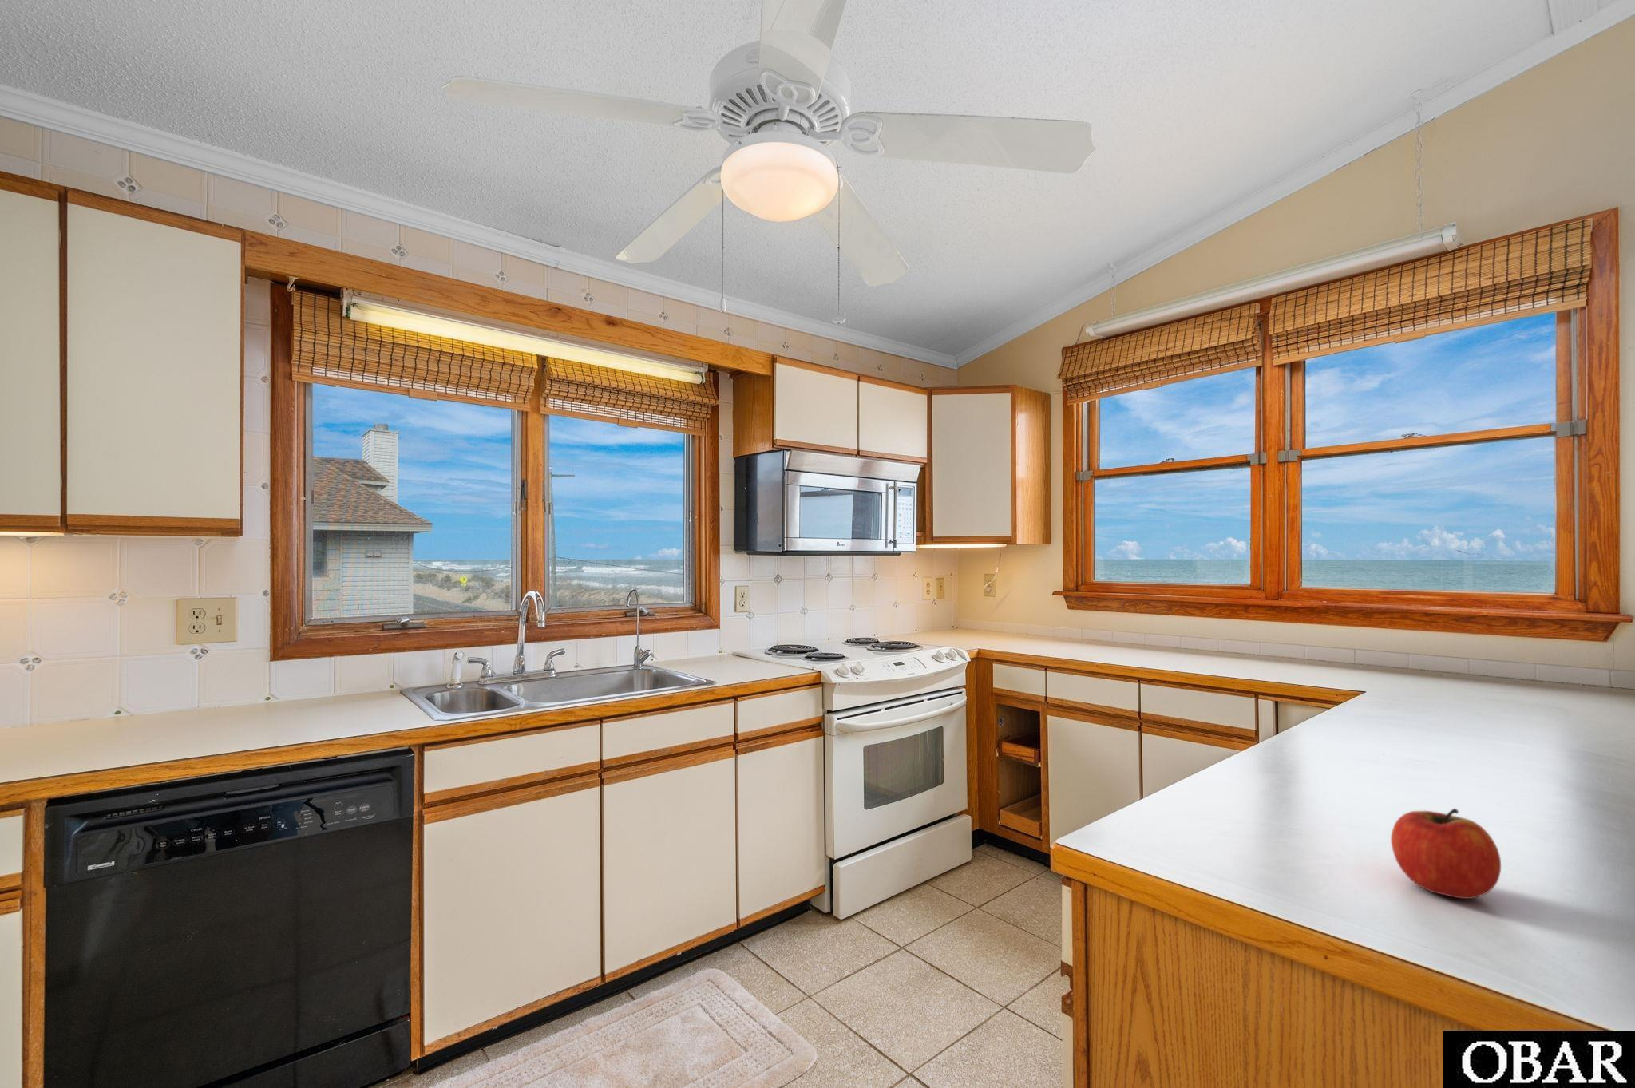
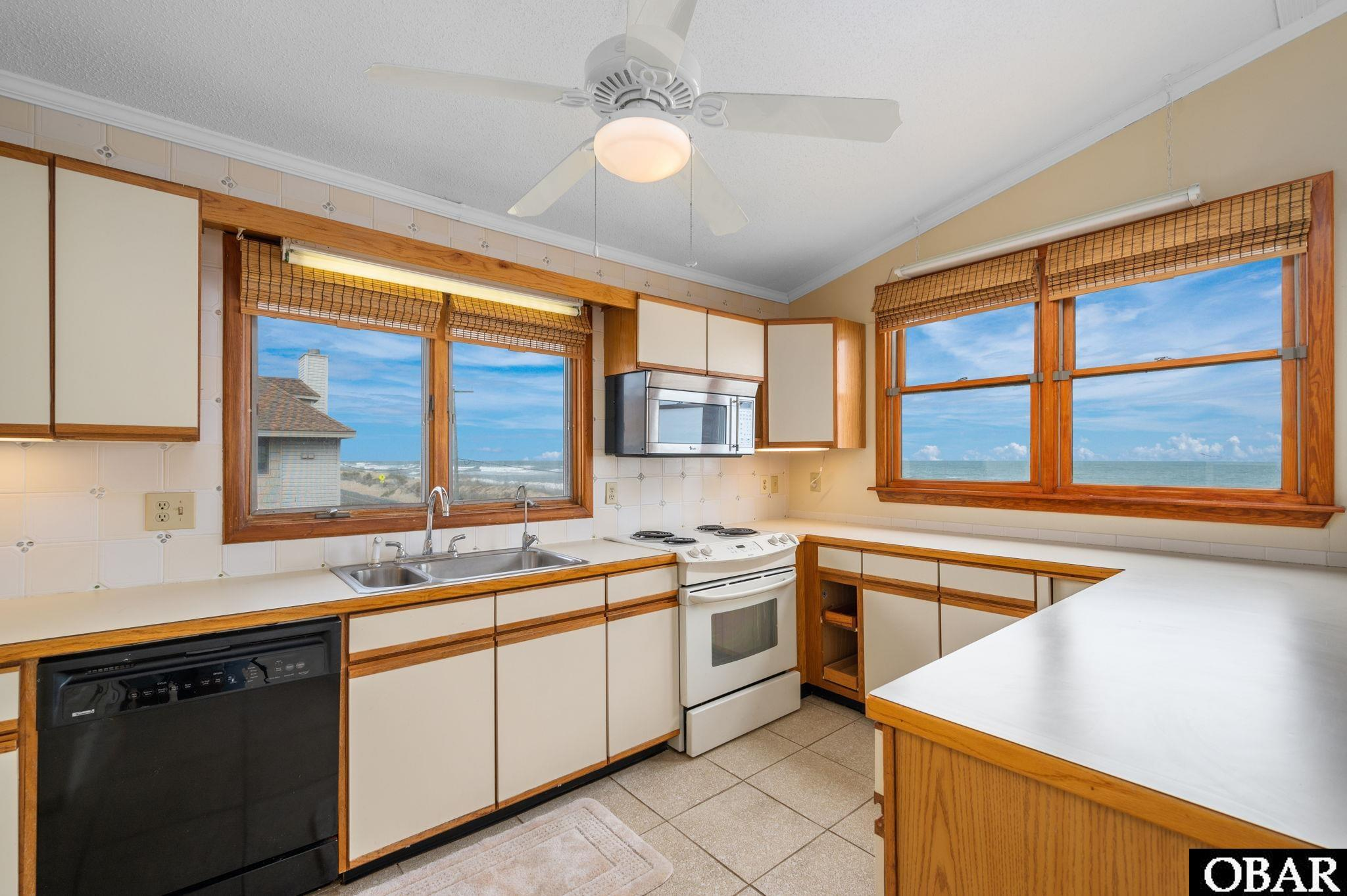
- apple [1390,807,1501,900]
